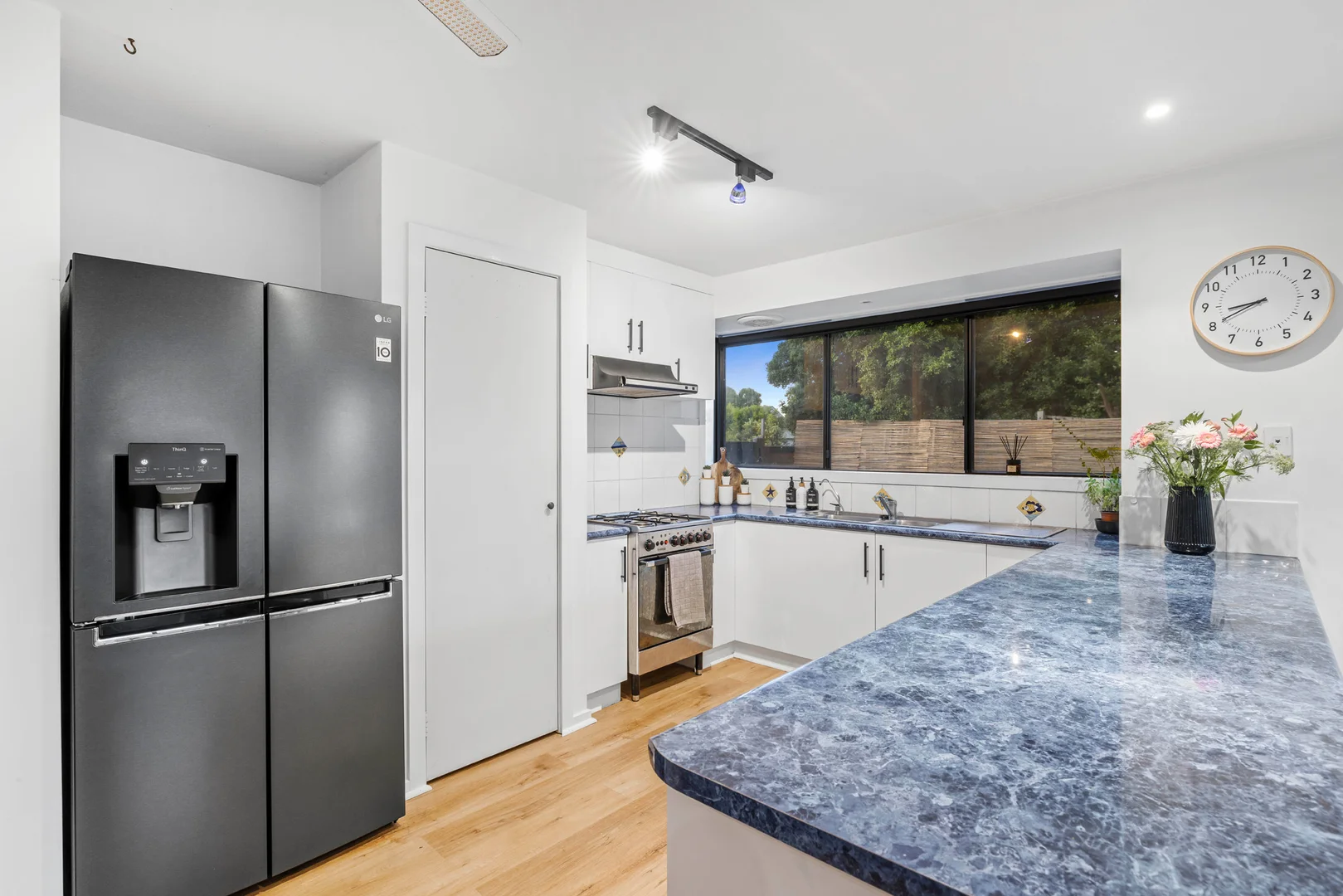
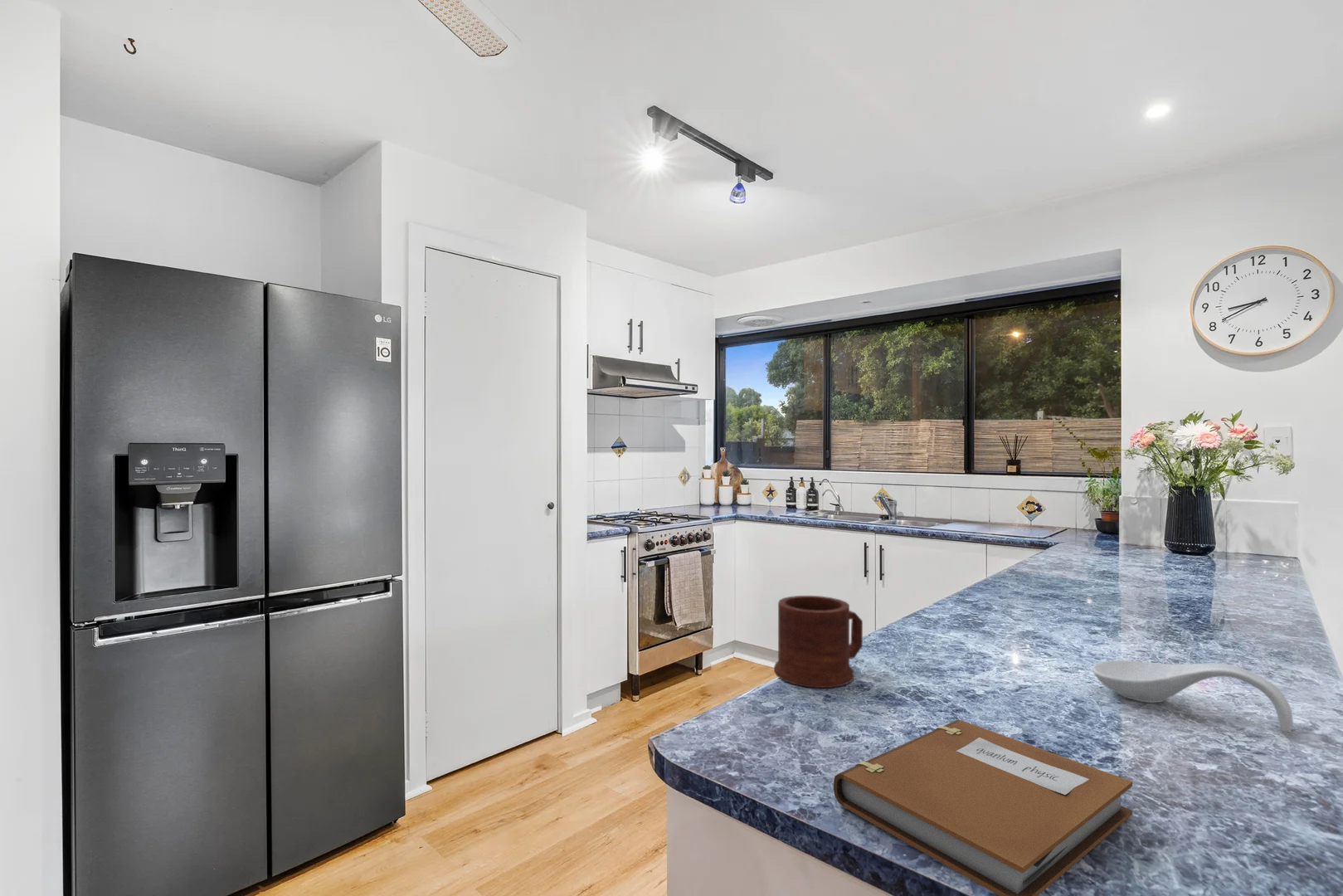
+ notebook [833,719,1133,896]
+ spoon rest [1091,660,1294,733]
+ mug [773,595,864,689]
